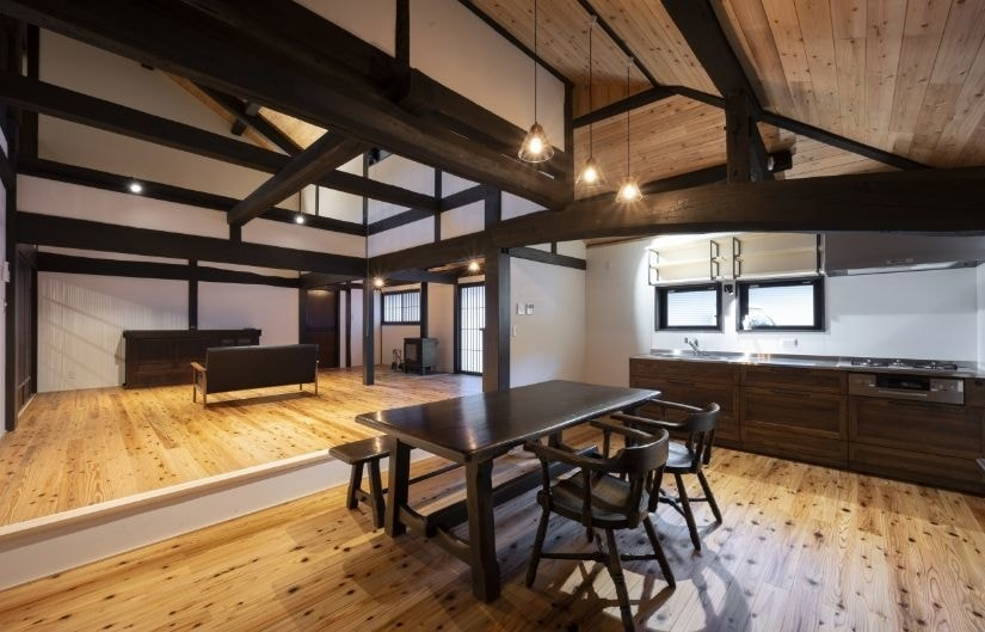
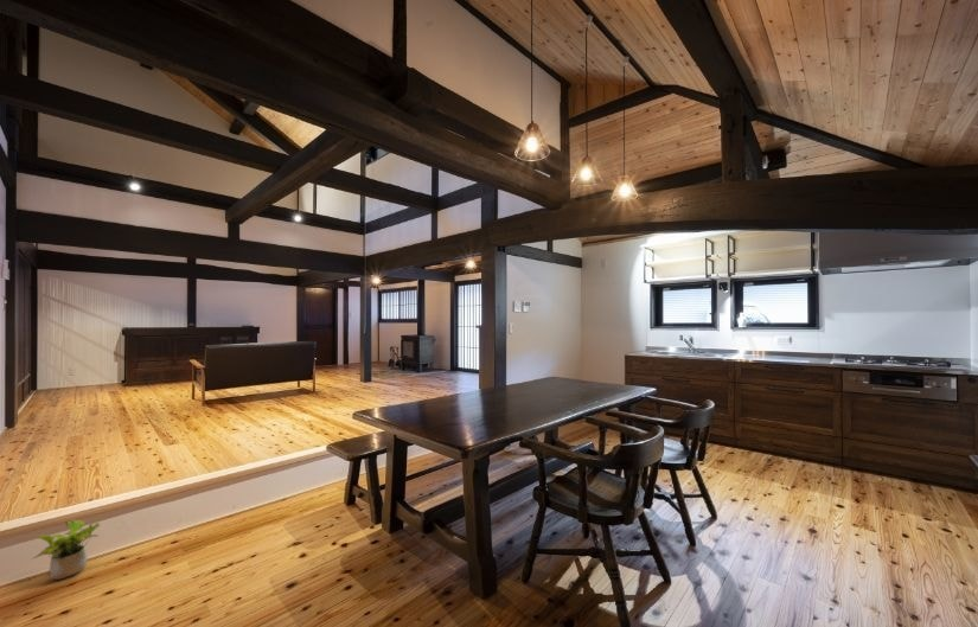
+ potted plant [30,518,102,581]
